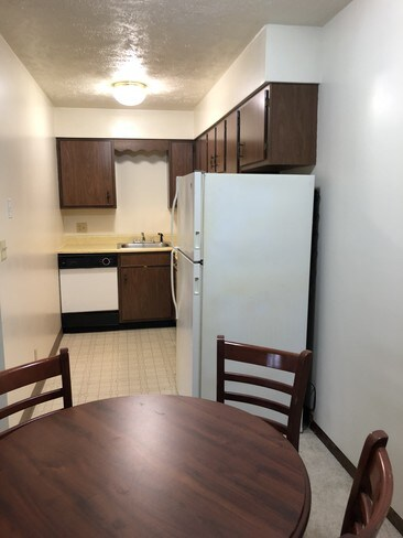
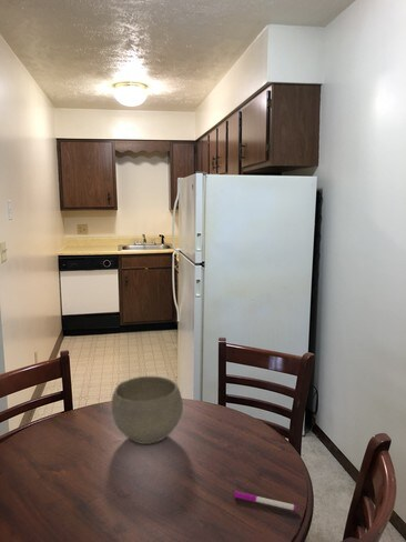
+ bowl [111,375,184,445]
+ pen [233,490,297,512]
